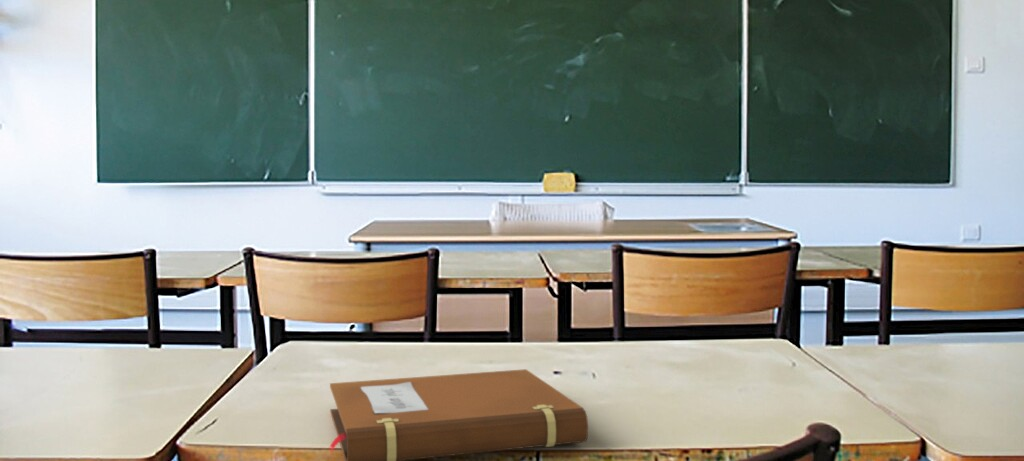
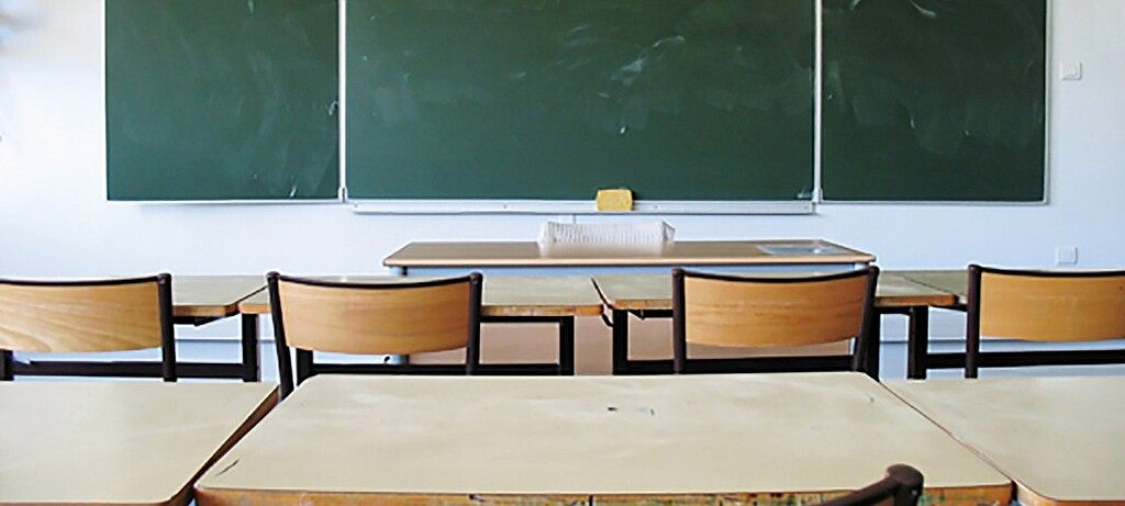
- notebook [328,368,589,461]
